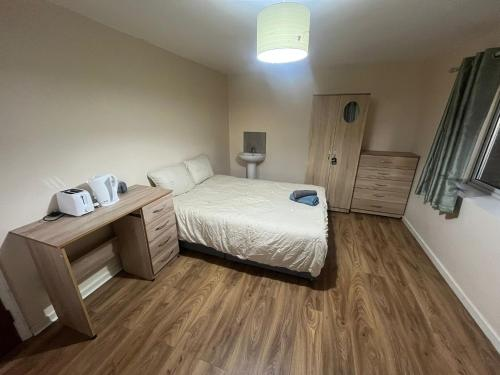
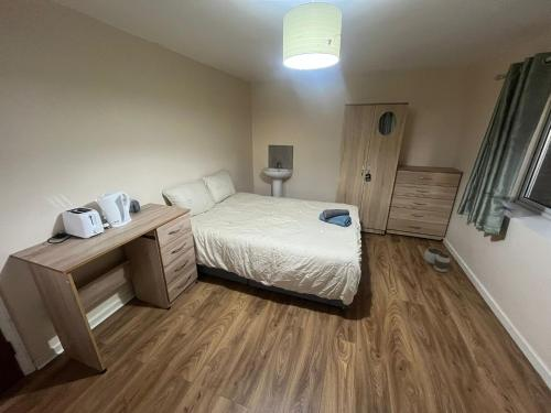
+ waste basket [423,247,451,273]
